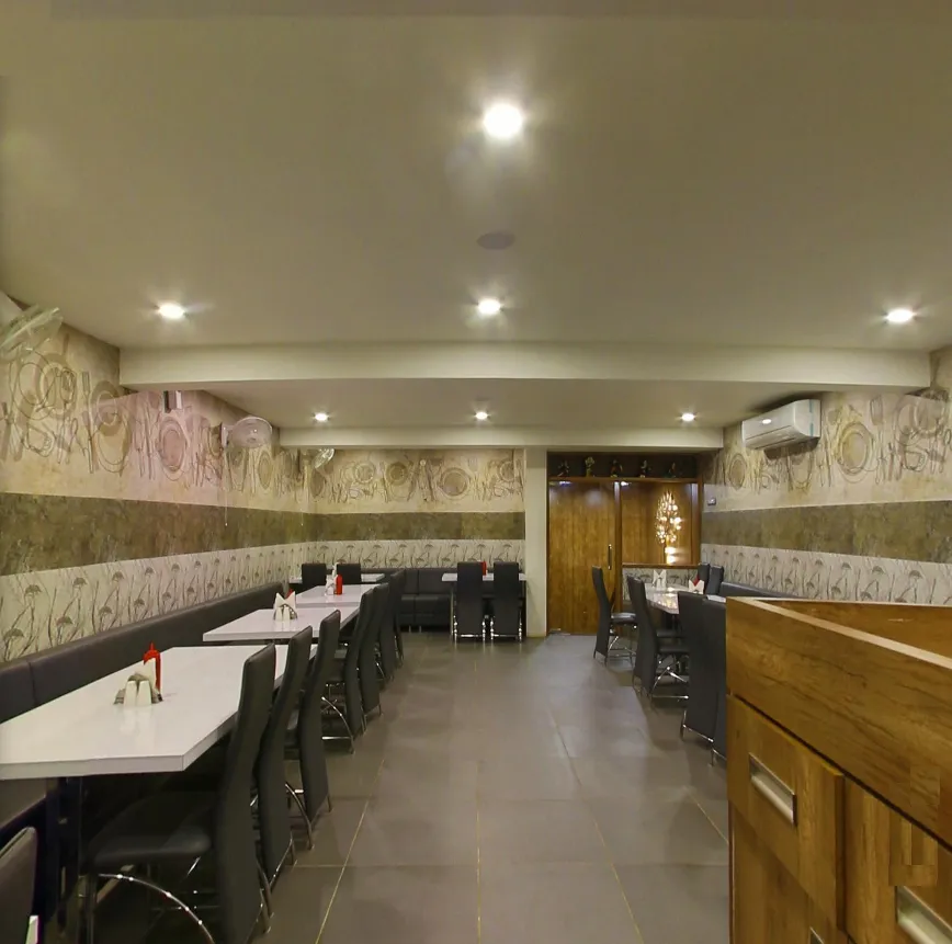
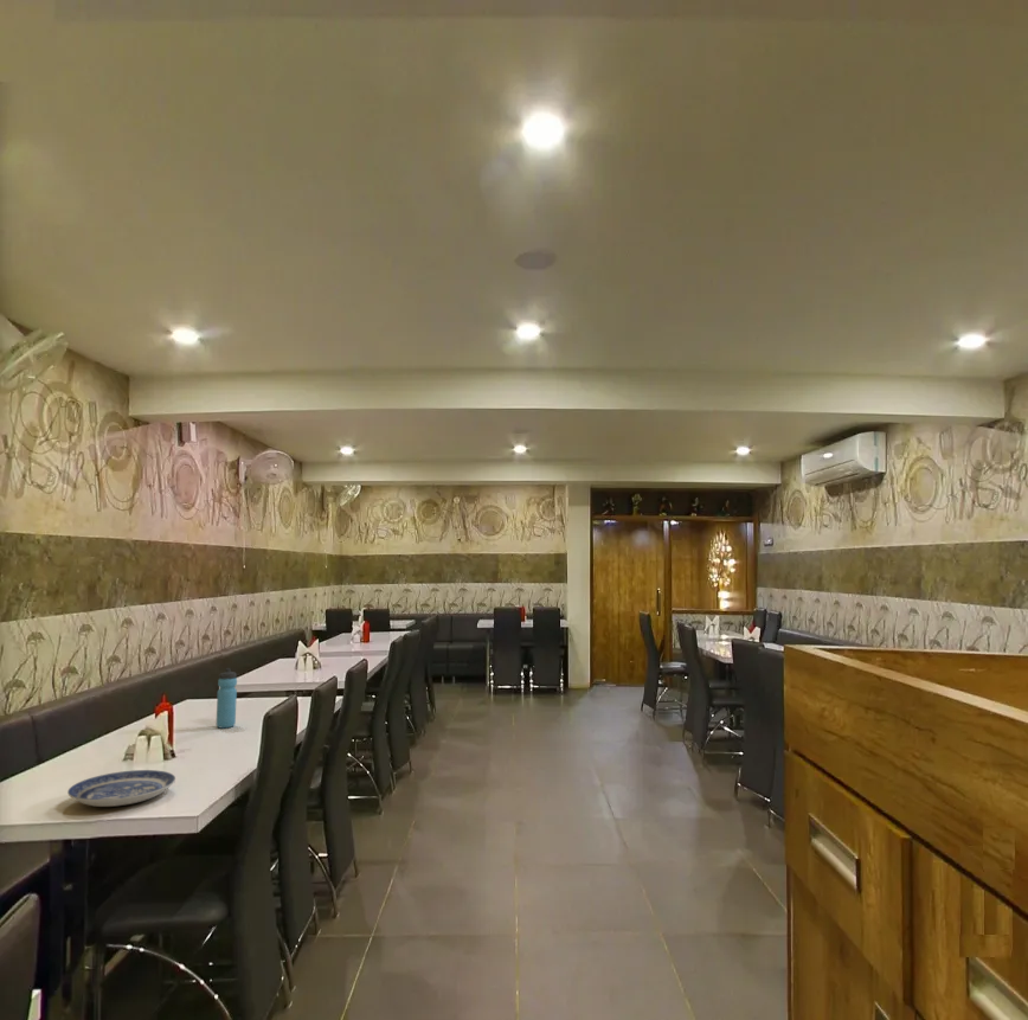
+ plate [66,769,176,808]
+ water bottle [216,667,238,730]
